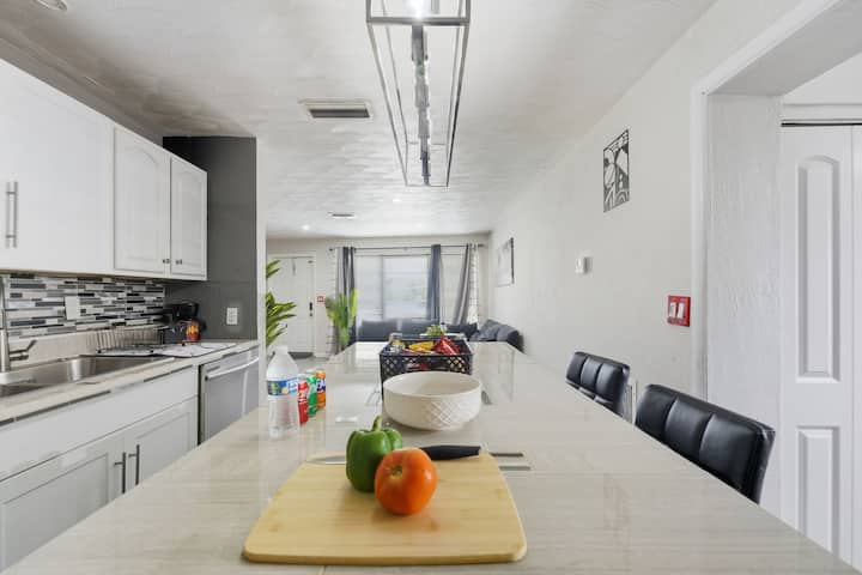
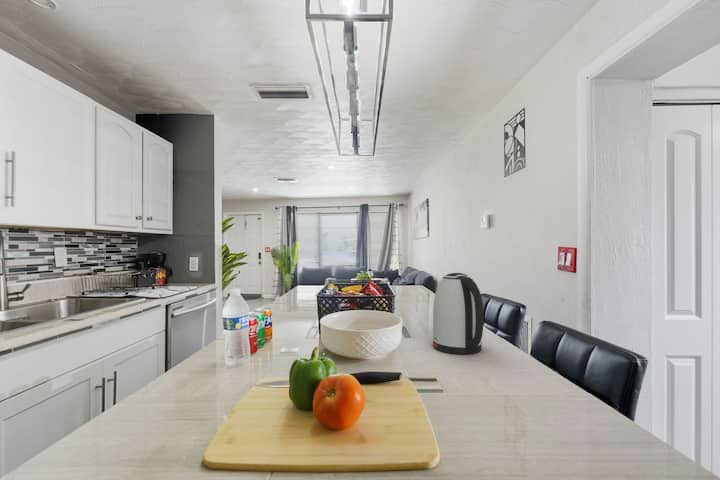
+ kettle [432,272,484,355]
